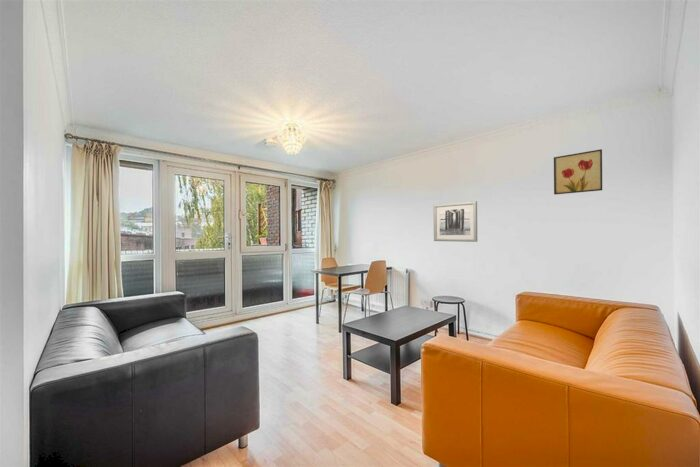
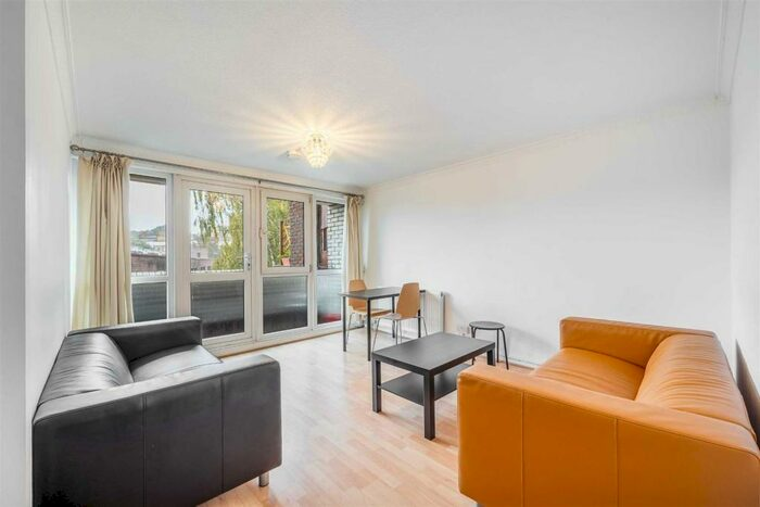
- wall art [553,148,603,195]
- wall art [433,200,478,243]
